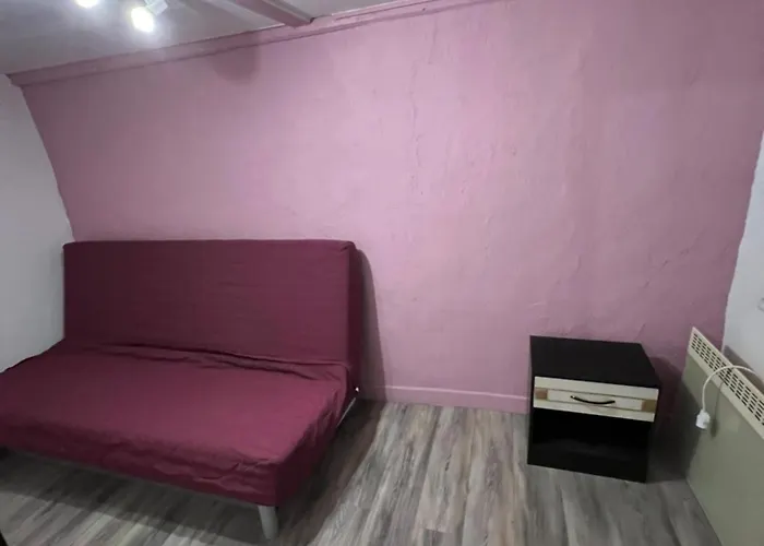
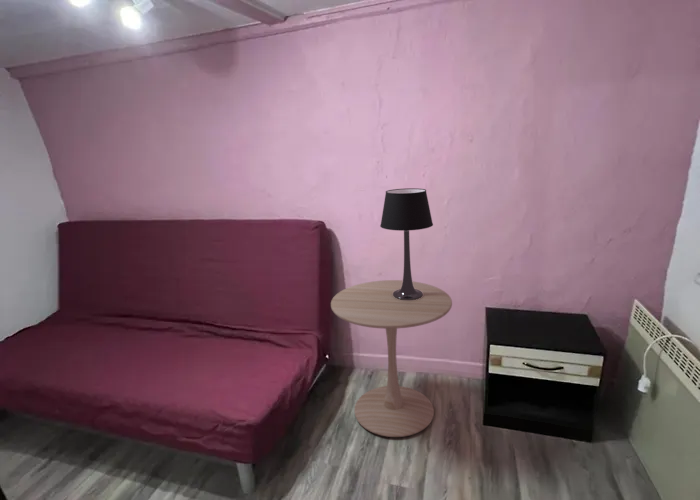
+ table lamp [379,187,434,300]
+ side table [330,279,453,438]
